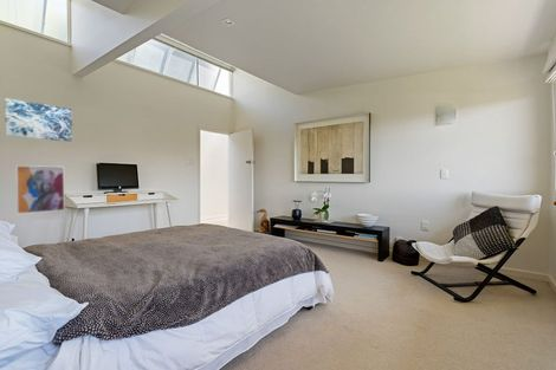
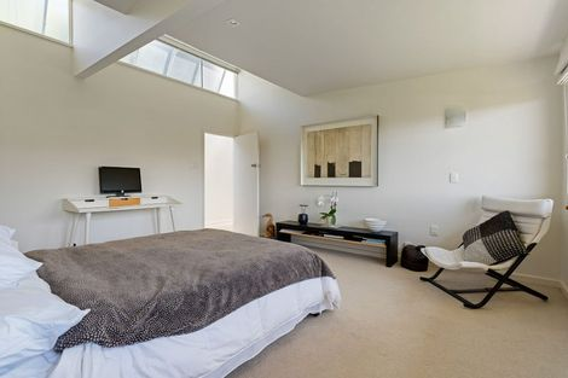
- wall art [4,97,73,143]
- wall art [14,164,66,215]
